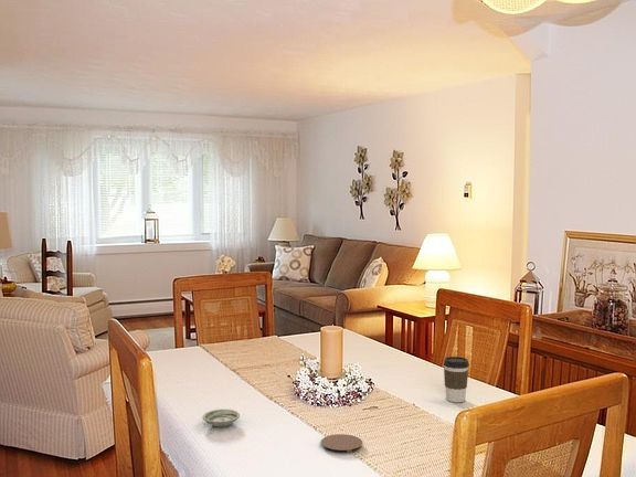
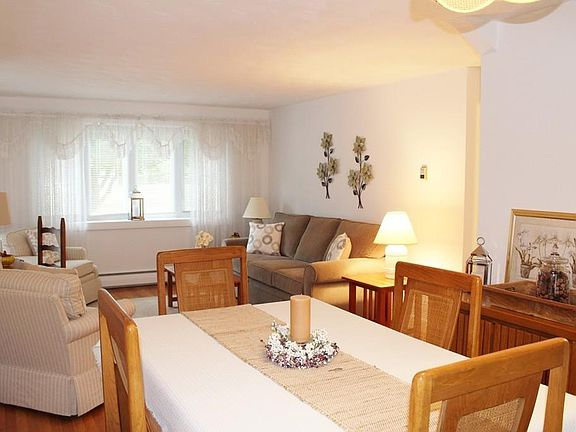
- coaster [320,433,363,453]
- coffee cup [442,356,470,403]
- saucer [202,409,241,428]
